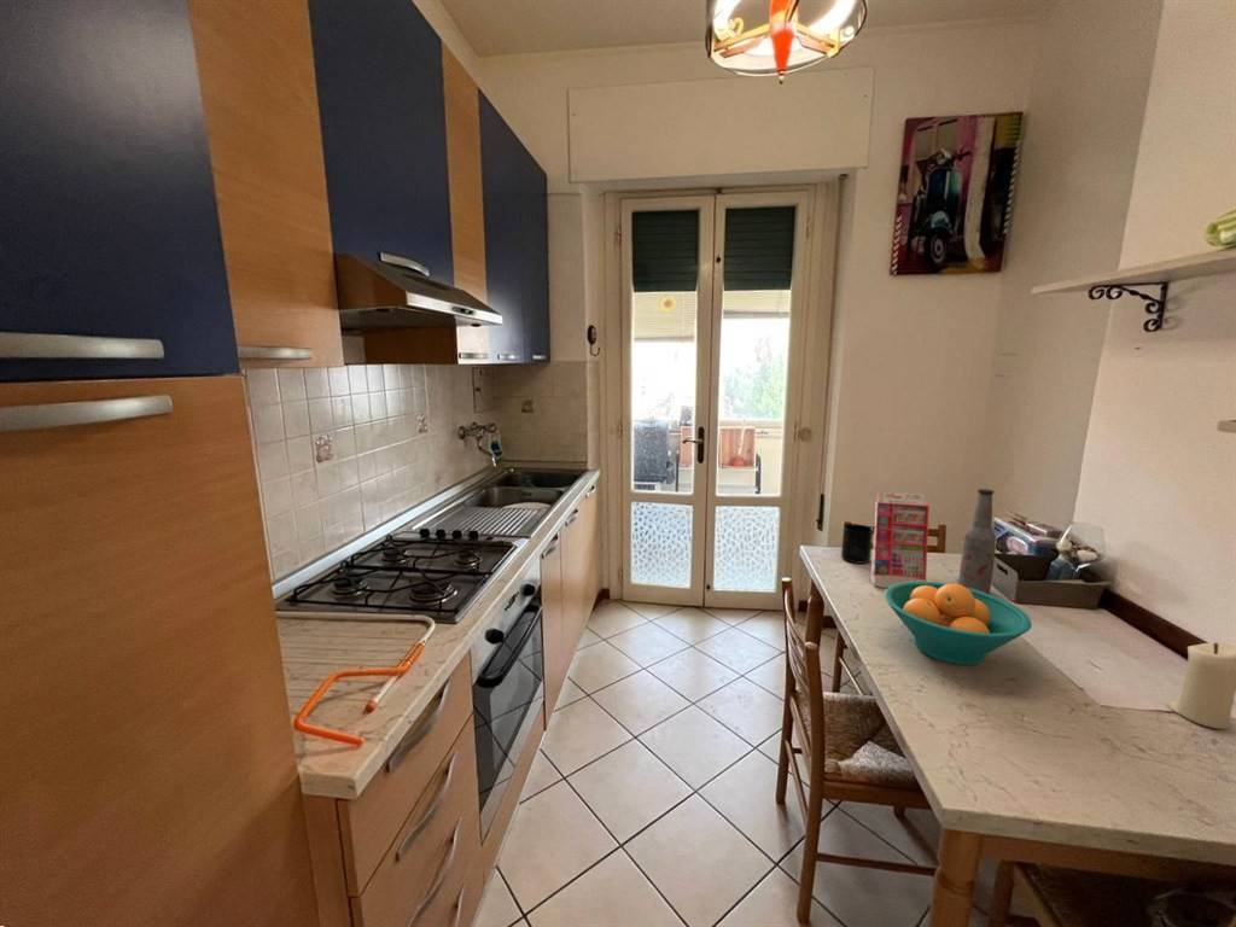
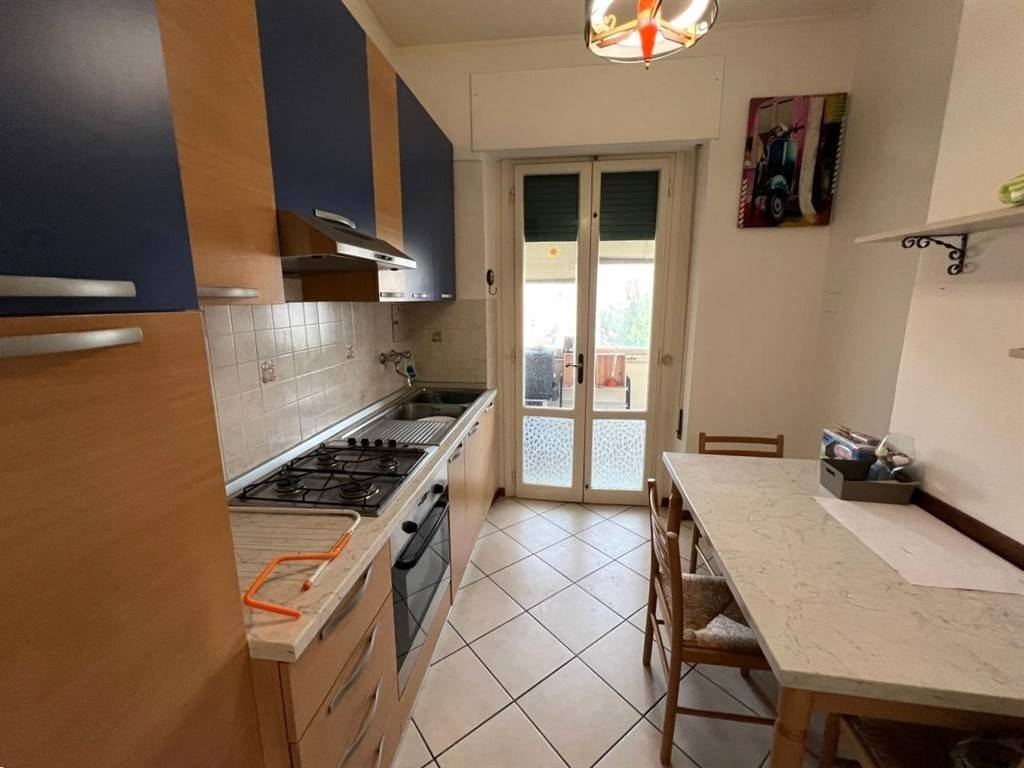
- candle [1166,641,1236,730]
- gift box [869,490,931,589]
- mug [840,523,874,564]
- bottle [957,488,998,594]
- fruit bowl [884,581,1033,666]
